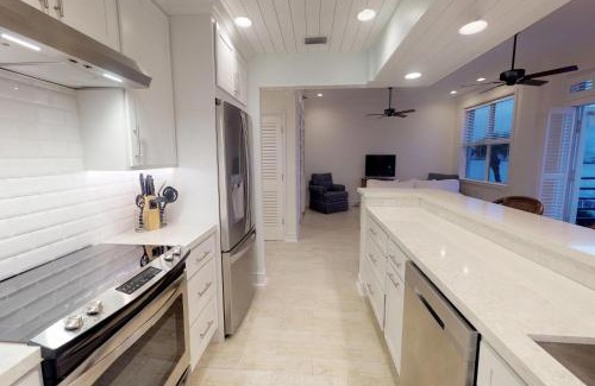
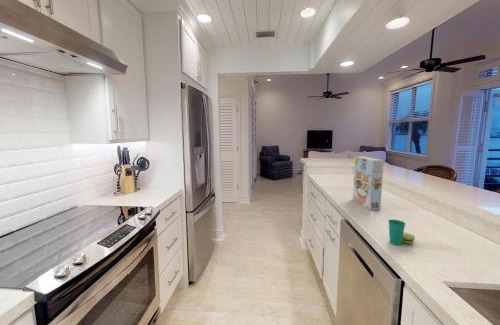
+ cup [387,219,416,246]
+ cereal box [352,156,385,211]
